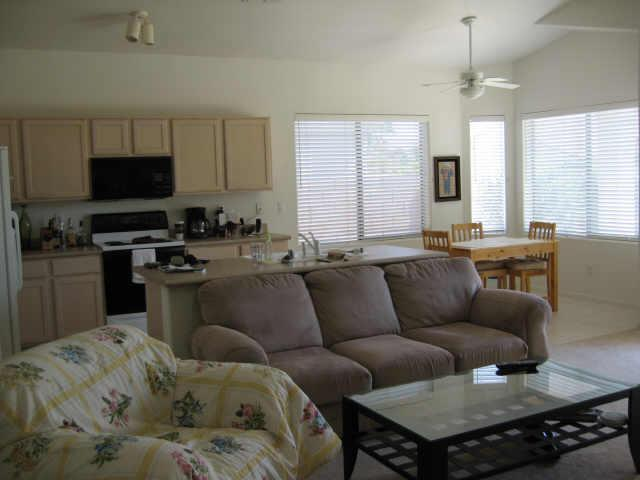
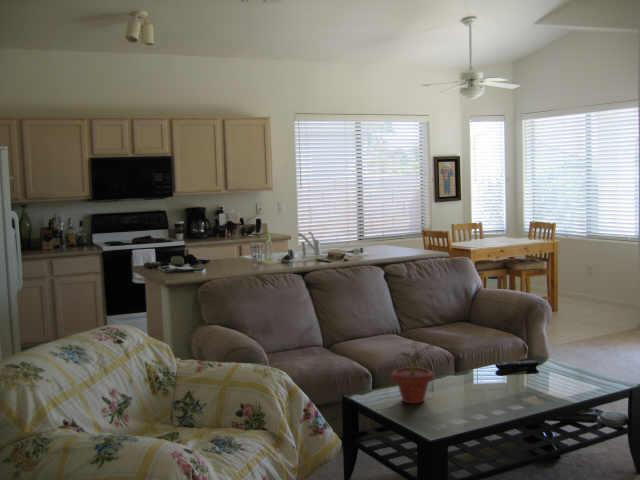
+ potted plant [391,333,436,405]
